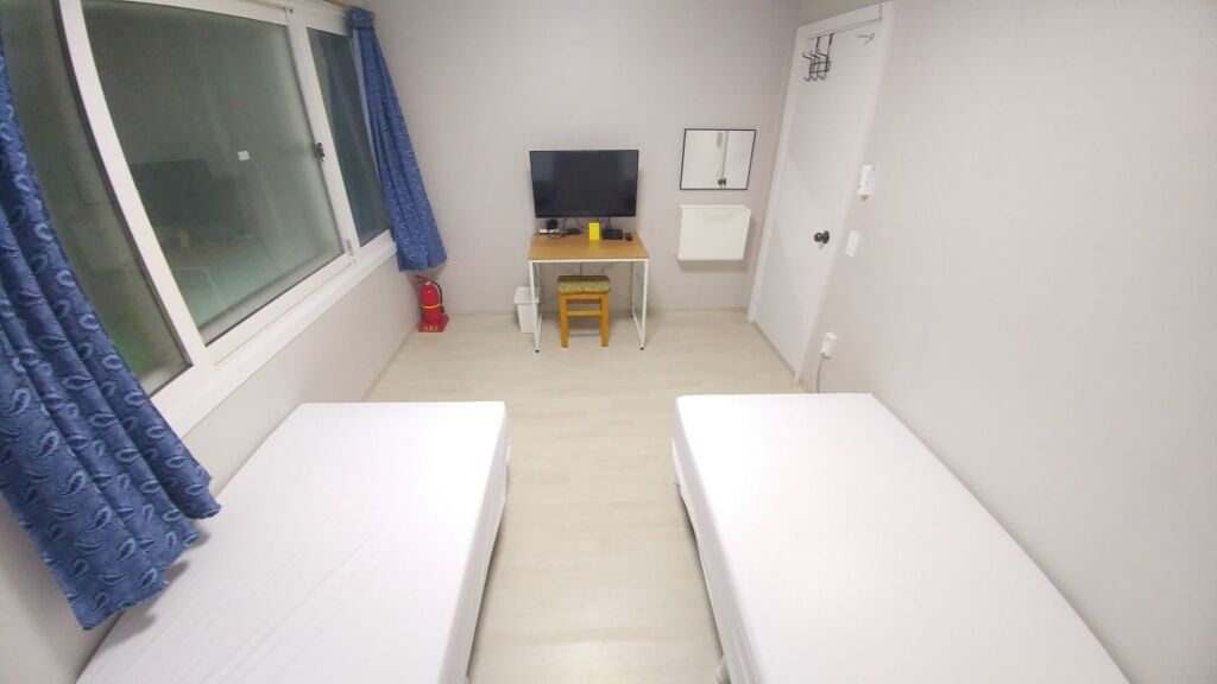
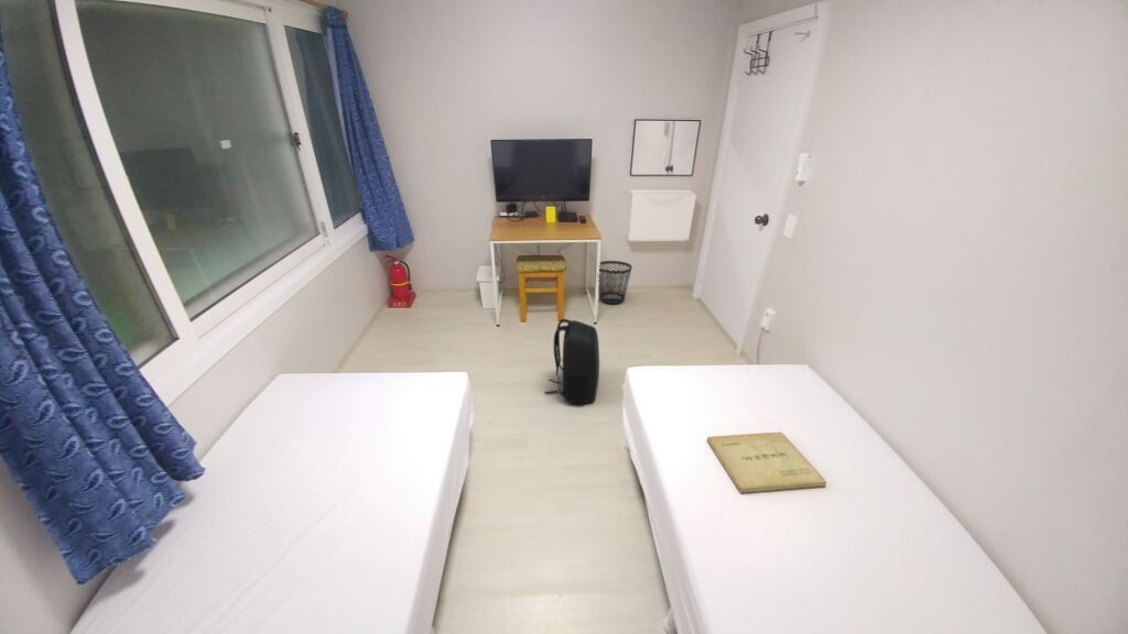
+ backpack [544,318,600,404]
+ wastebasket [598,260,633,305]
+ book [706,430,827,494]
